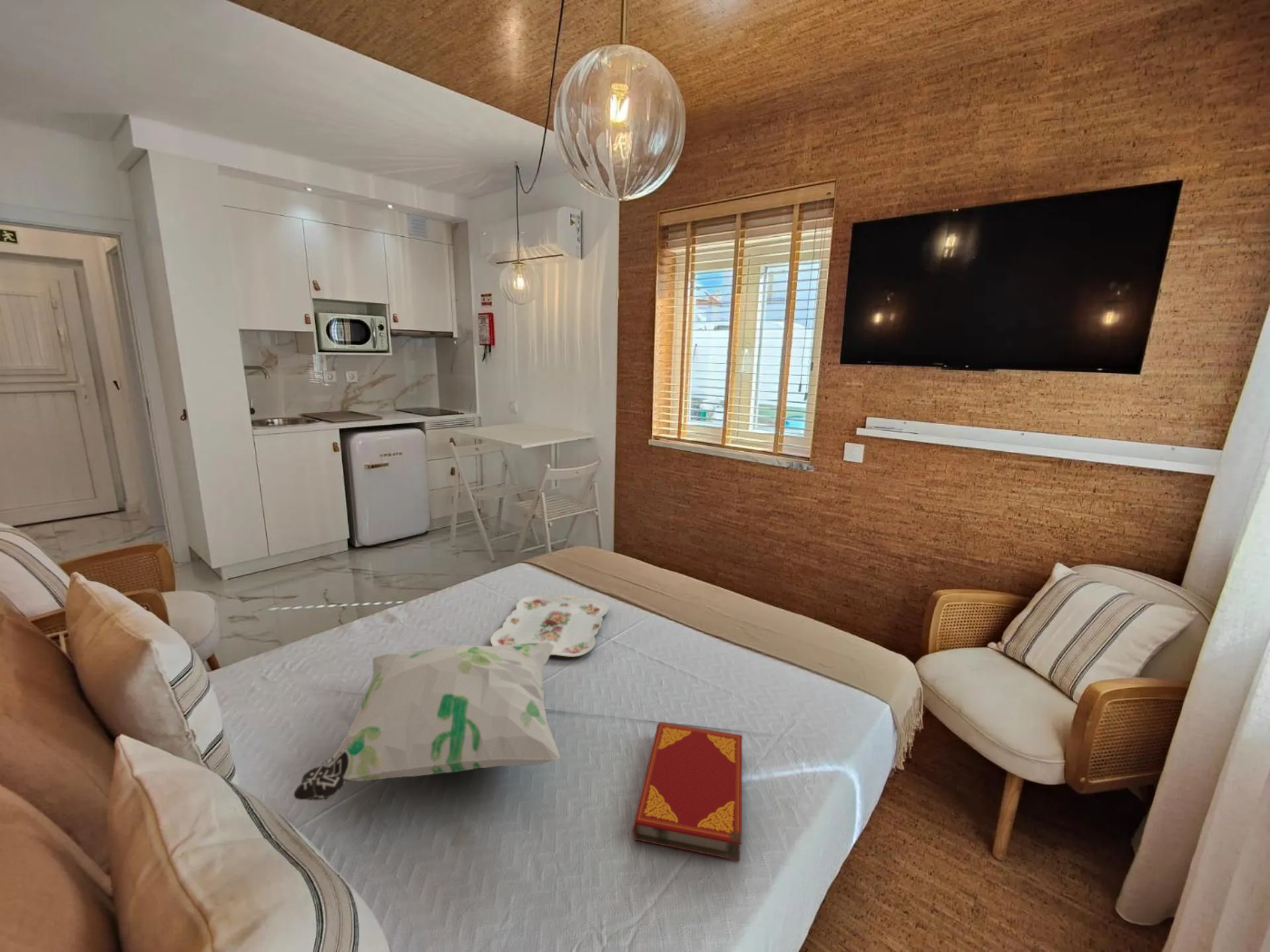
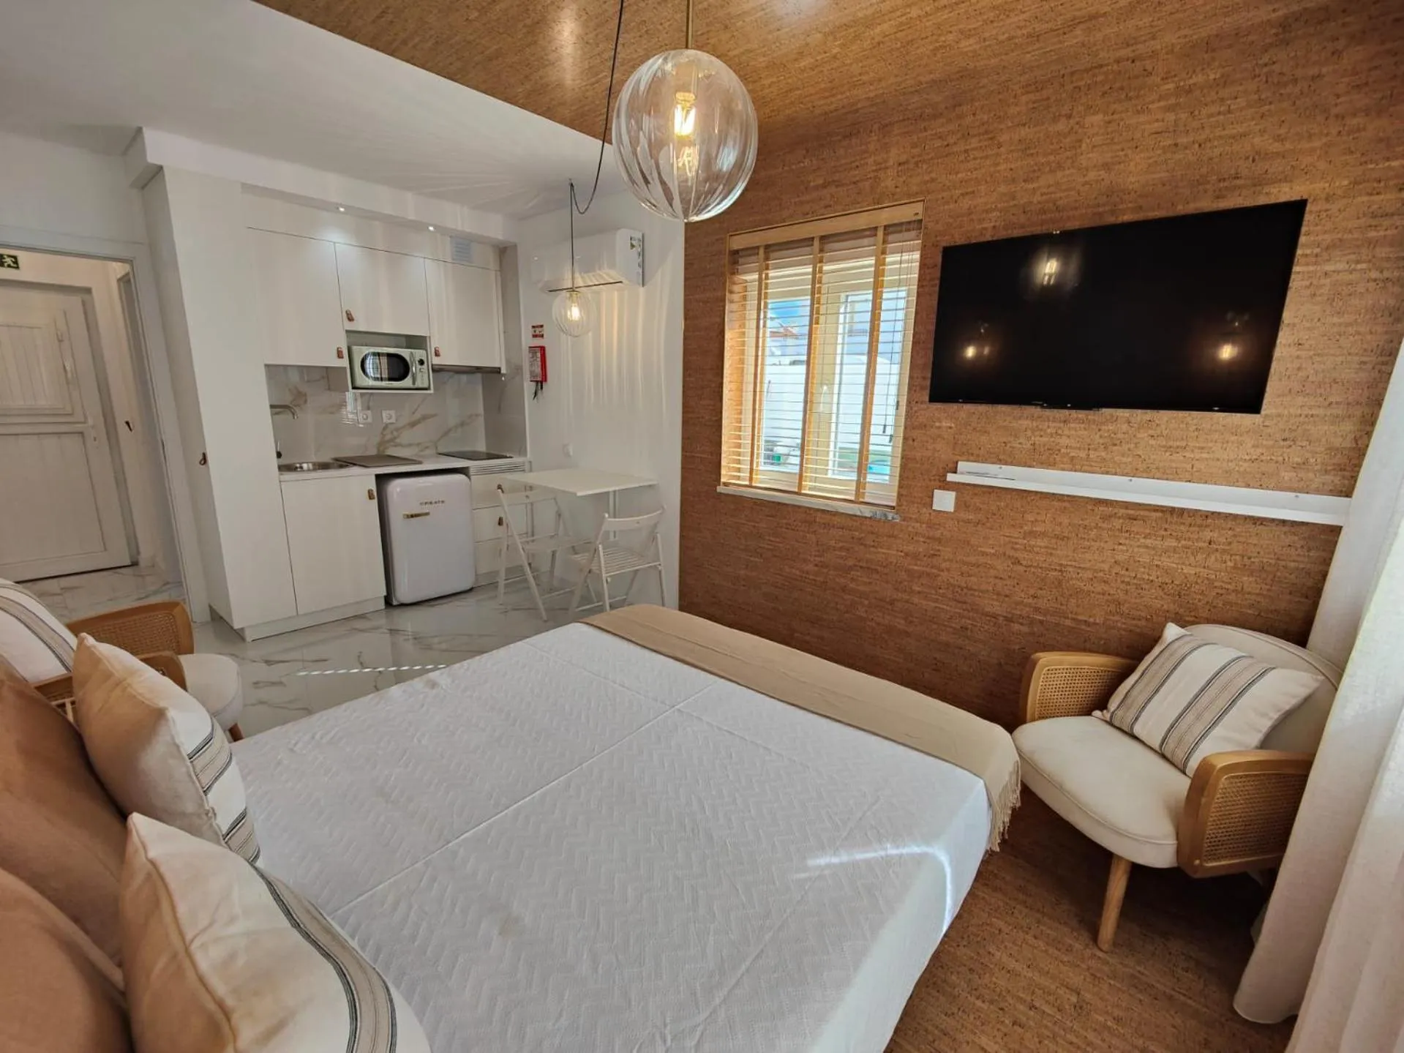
- decorative pillow [293,642,561,801]
- hardback book [632,722,743,861]
- serving tray [490,594,610,658]
